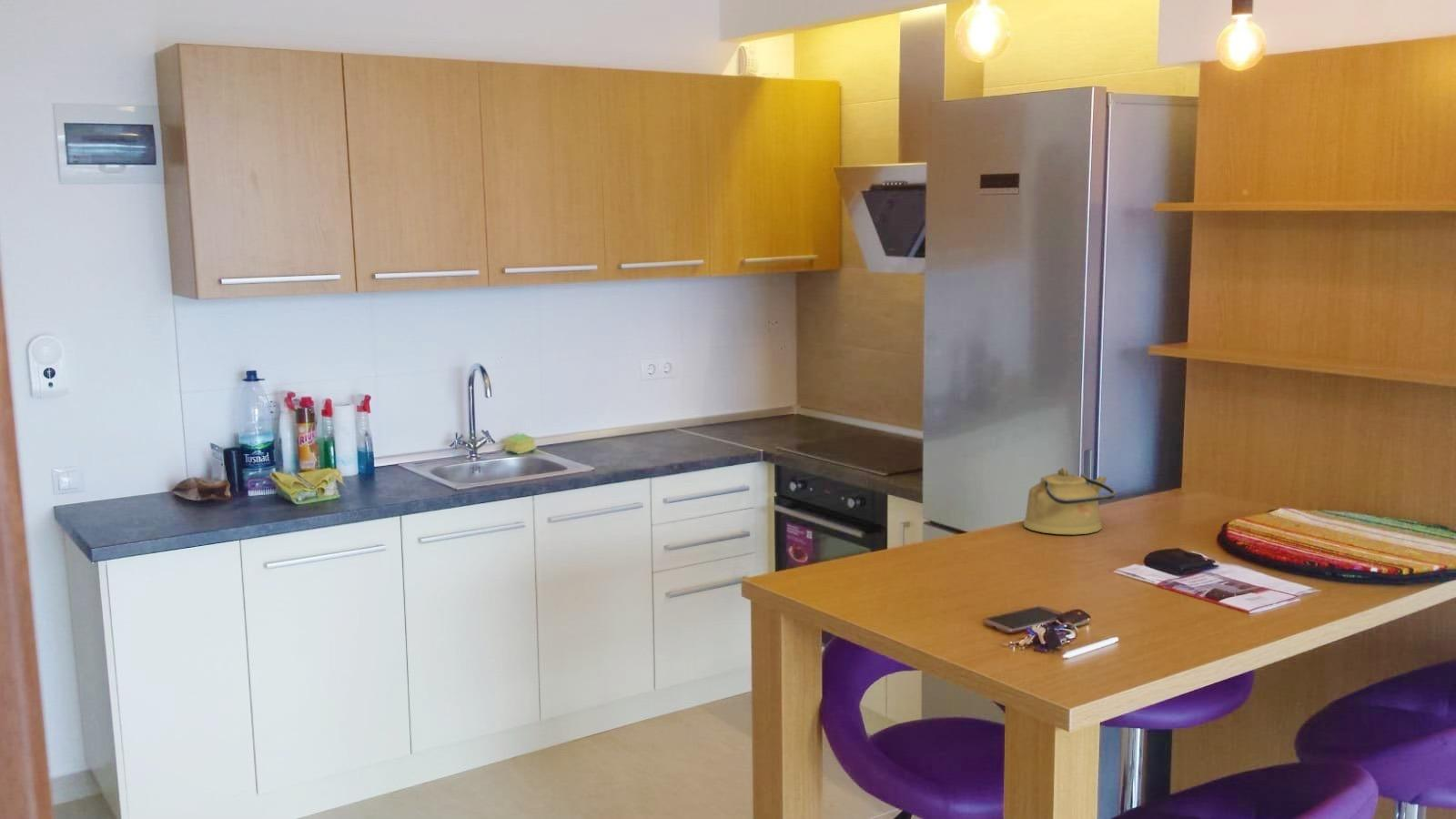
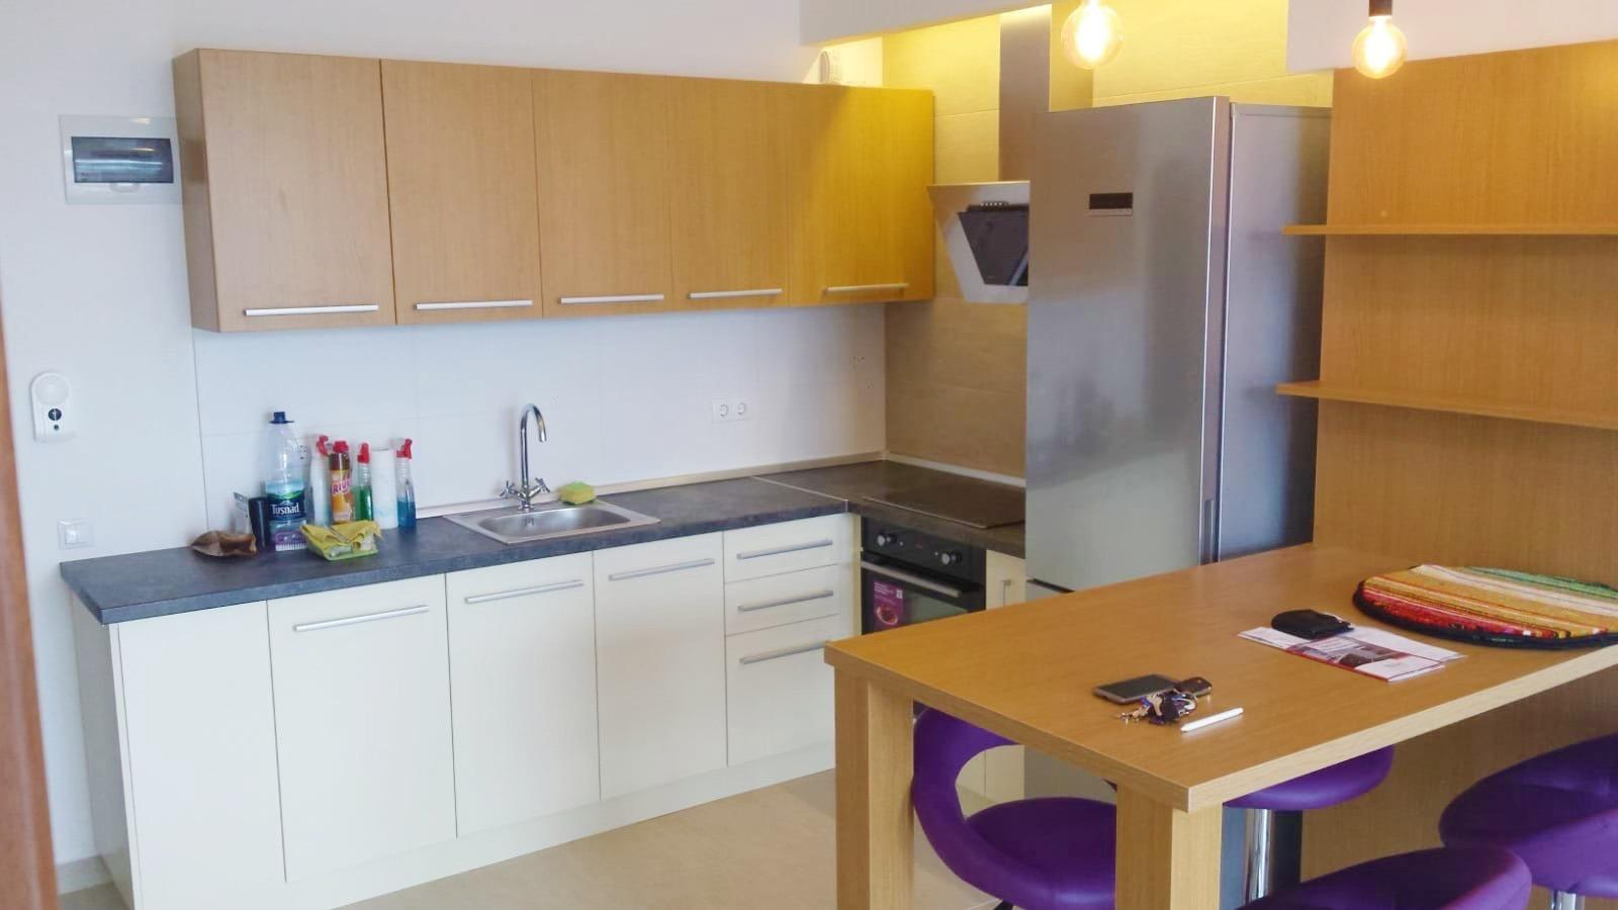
- kettle [1022,466,1117,536]
